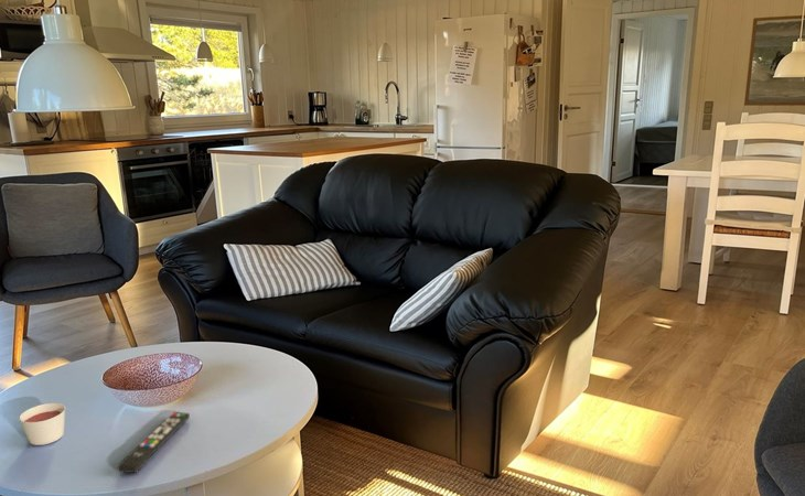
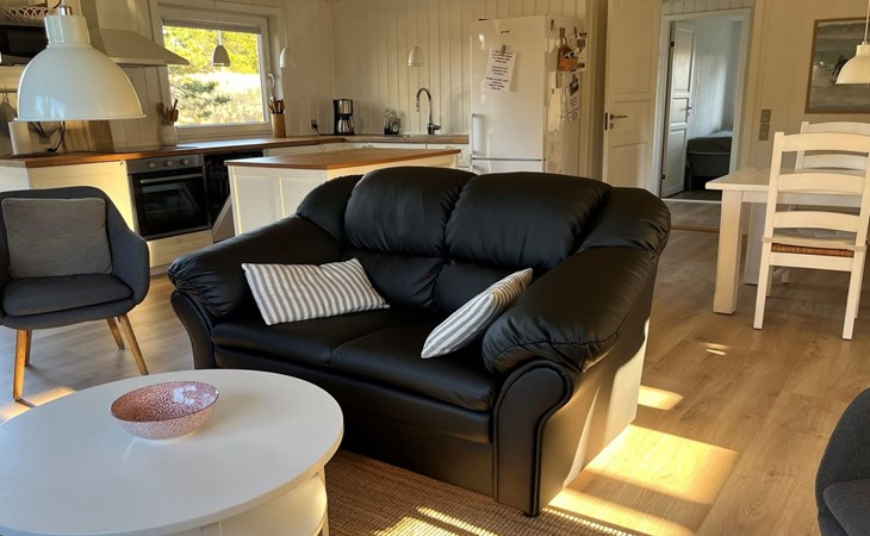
- remote control [117,411,191,474]
- candle [19,402,66,446]
